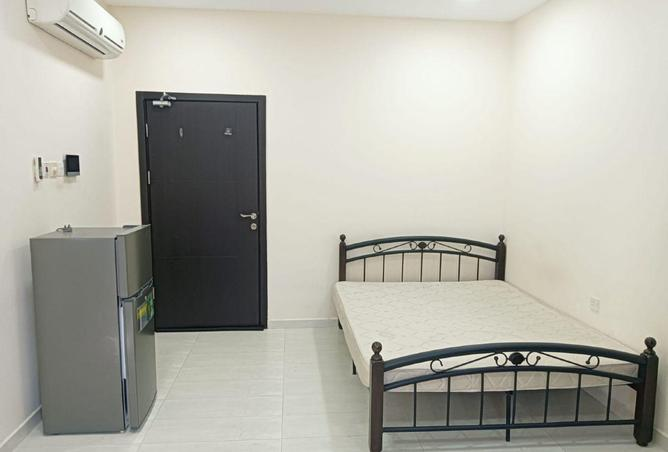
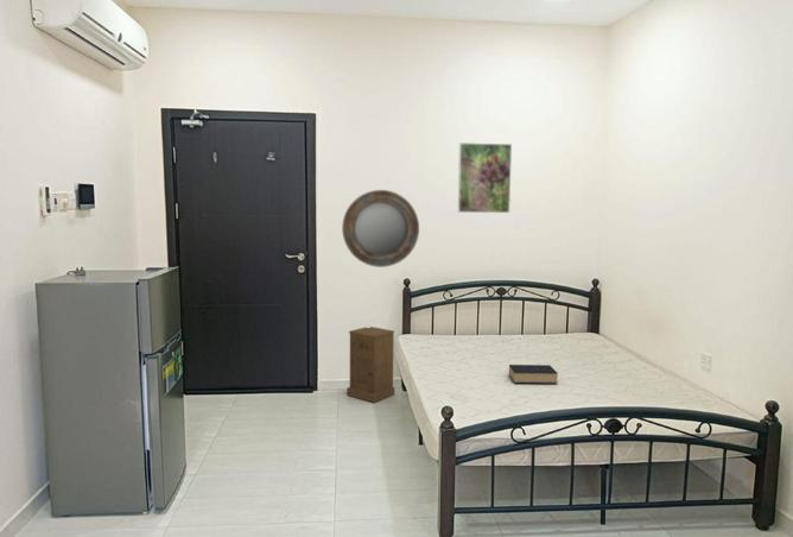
+ book [508,364,559,385]
+ nightstand [345,326,395,404]
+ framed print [457,141,513,214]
+ home mirror [341,189,420,268]
